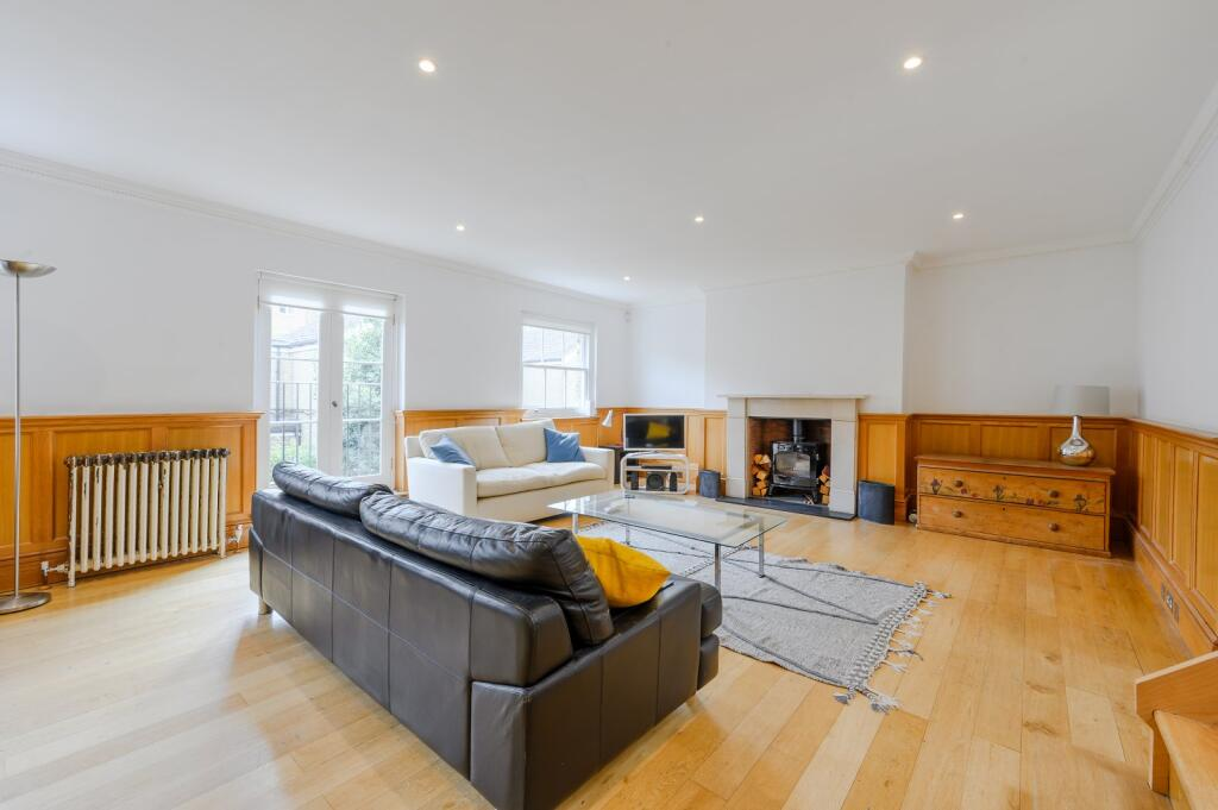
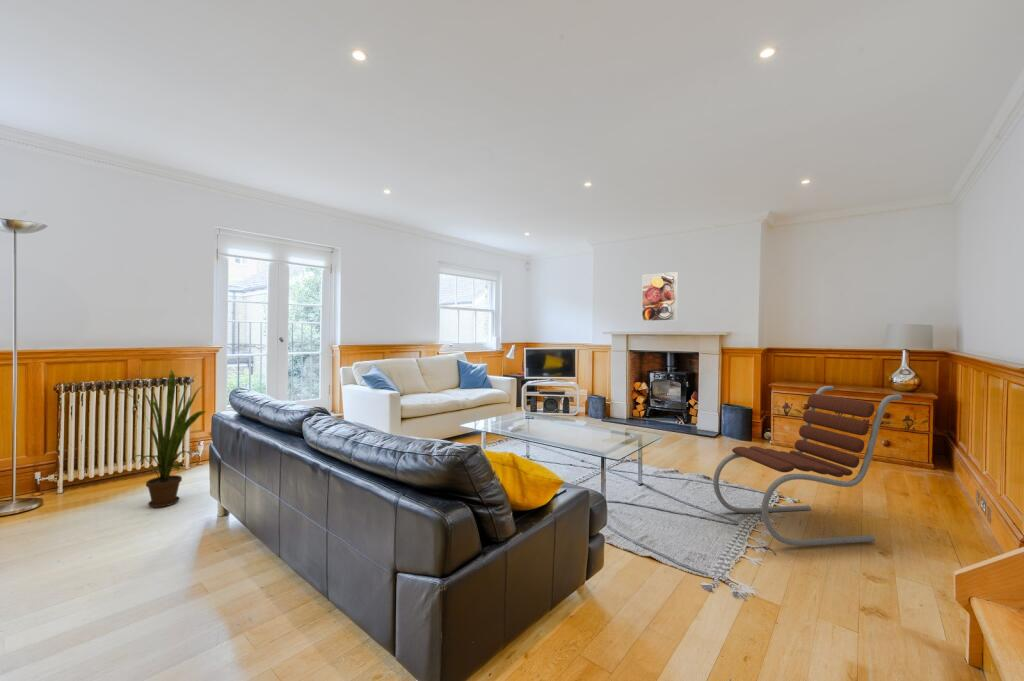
+ lounge chair [712,385,903,547]
+ house plant [117,369,207,509]
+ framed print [641,271,679,322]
